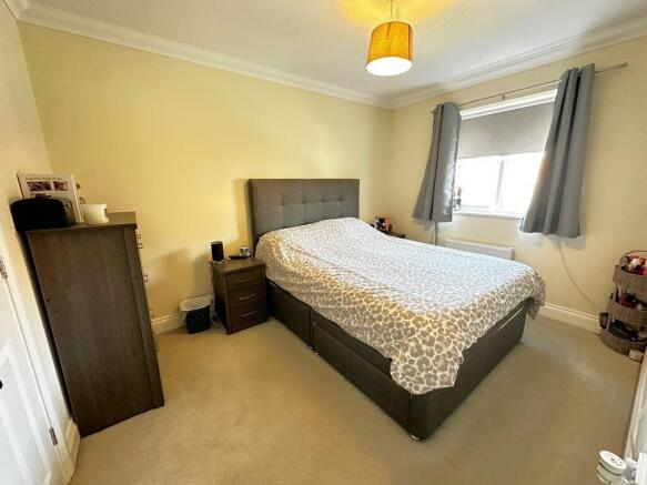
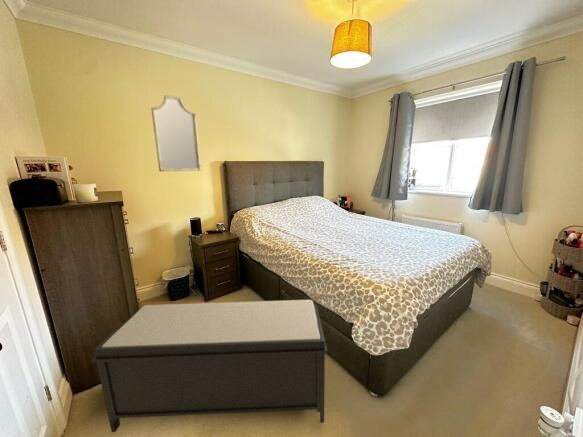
+ home mirror [150,94,202,172]
+ bench [91,299,328,433]
